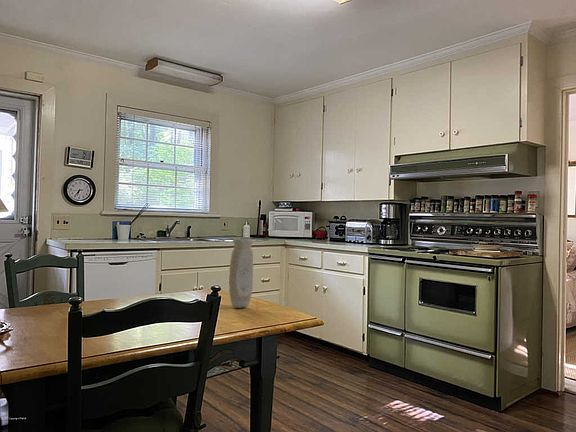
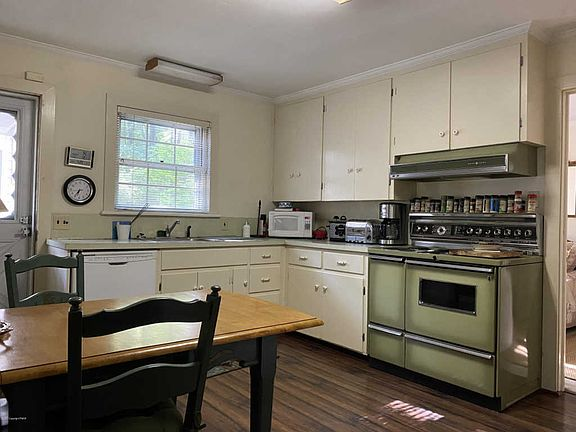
- vase [228,237,254,309]
